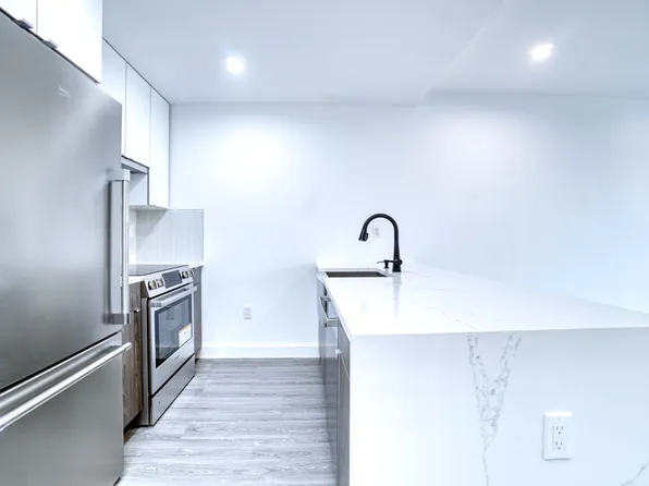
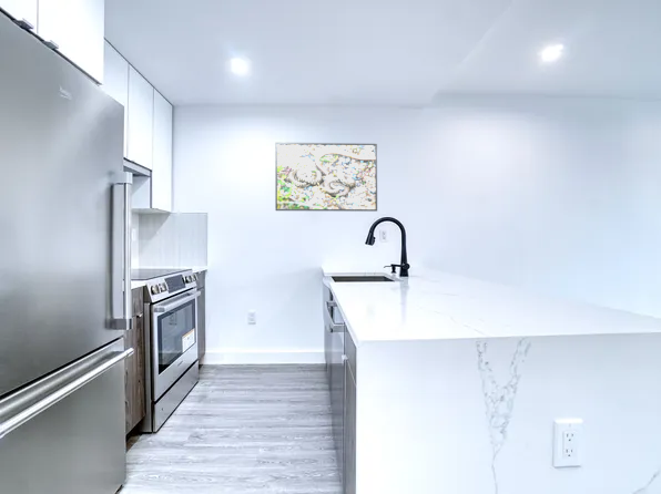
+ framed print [274,142,378,213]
